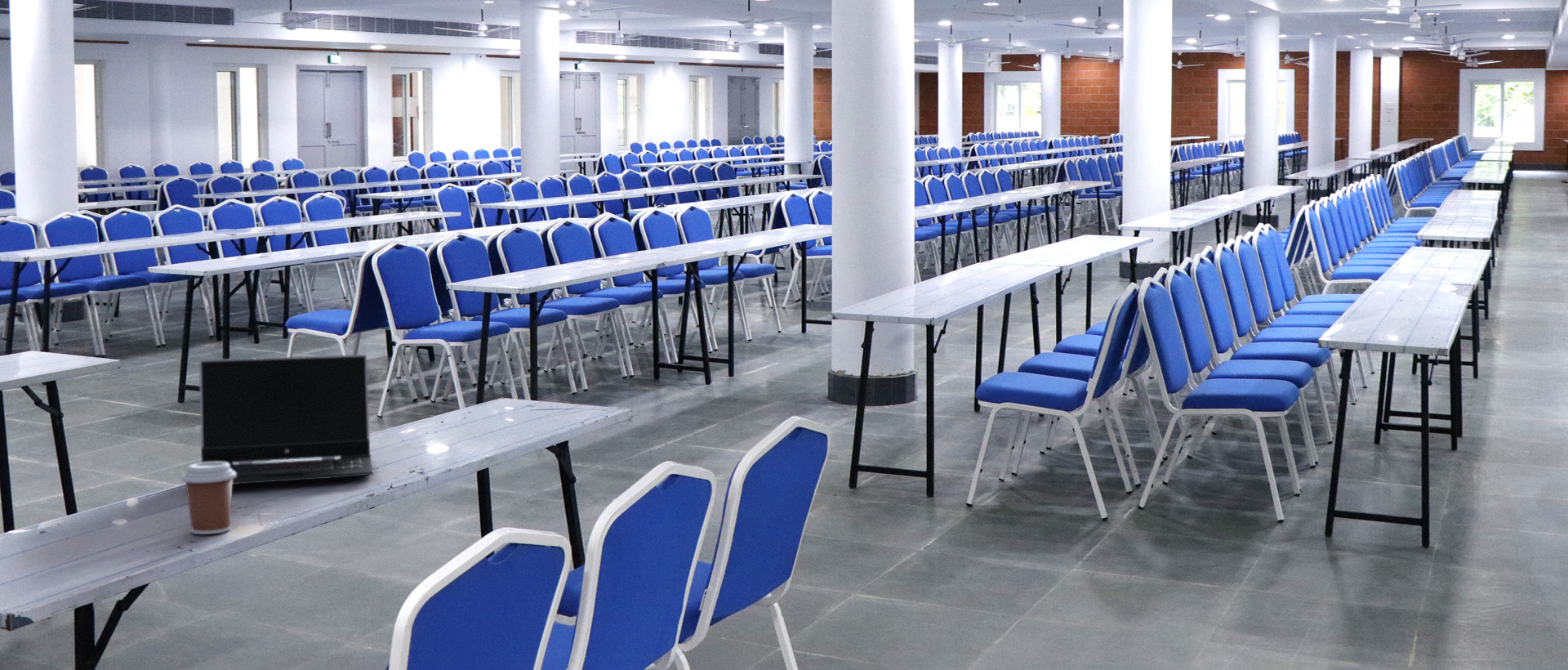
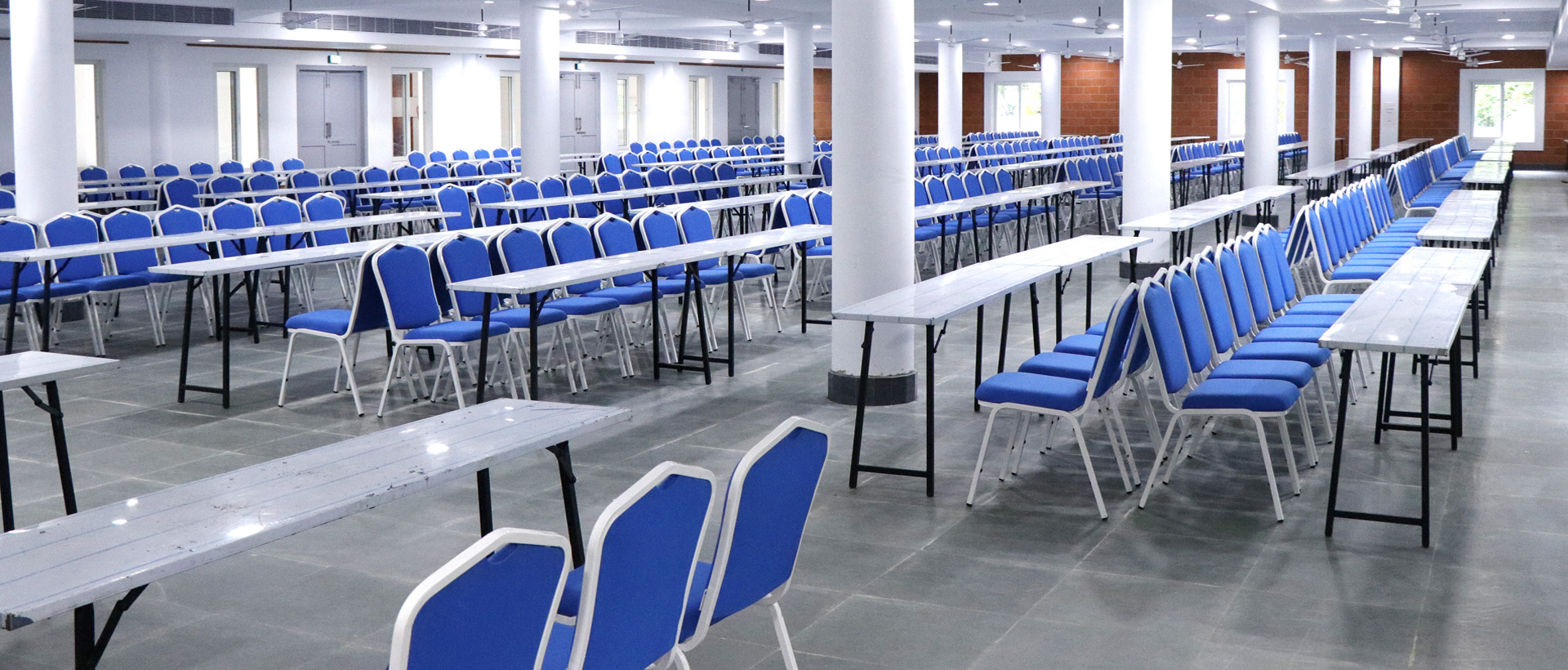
- laptop computer [198,354,374,485]
- coffee cup [180,462,236,535]
